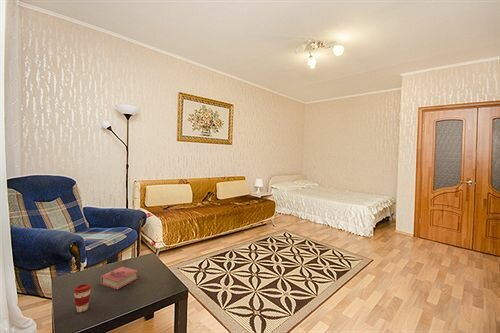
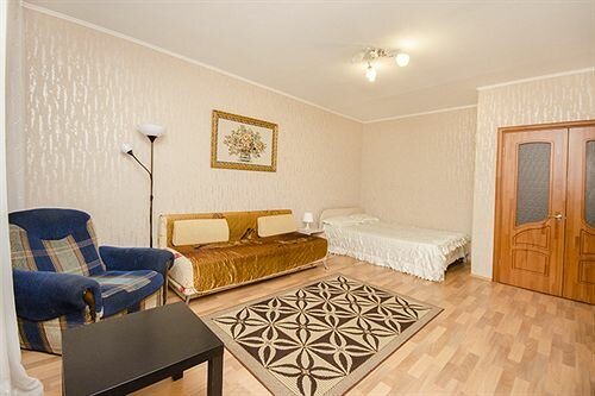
- coffee cup [72,283,92,313]
- book [100,266,139,290]
